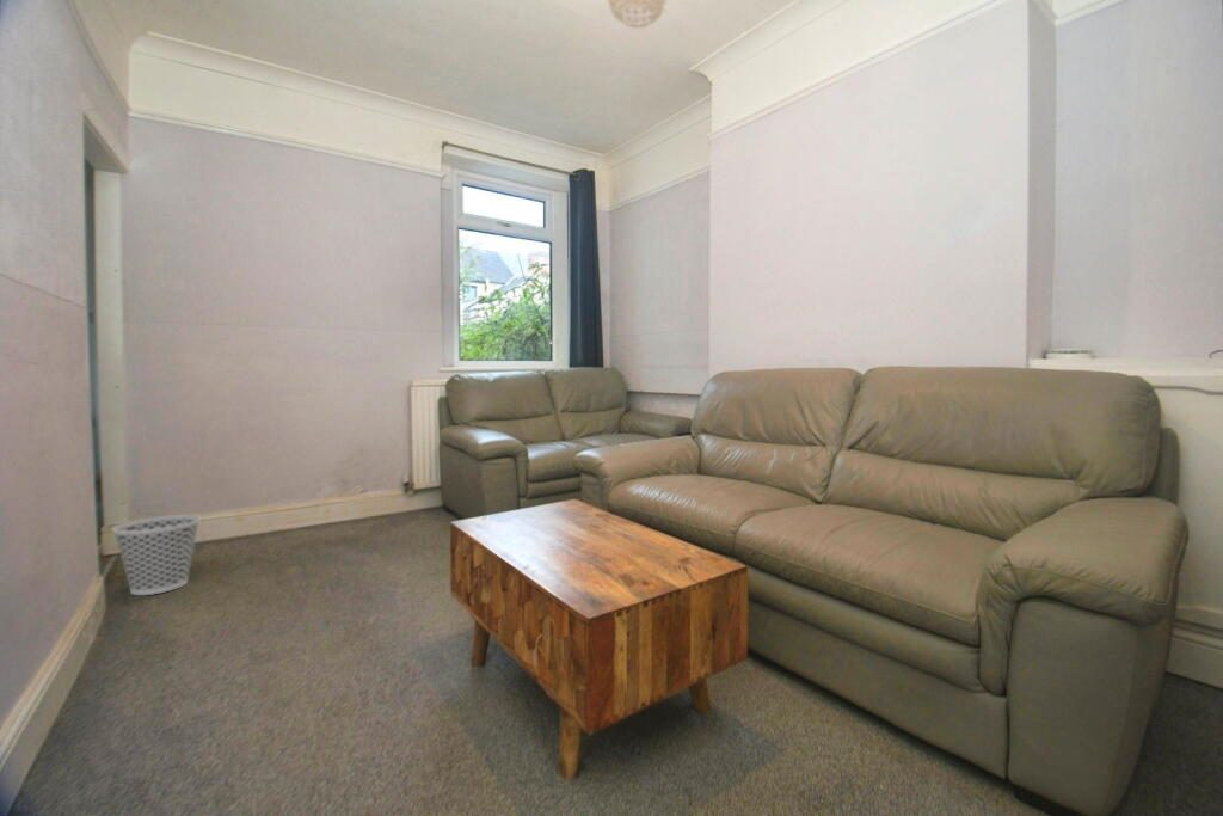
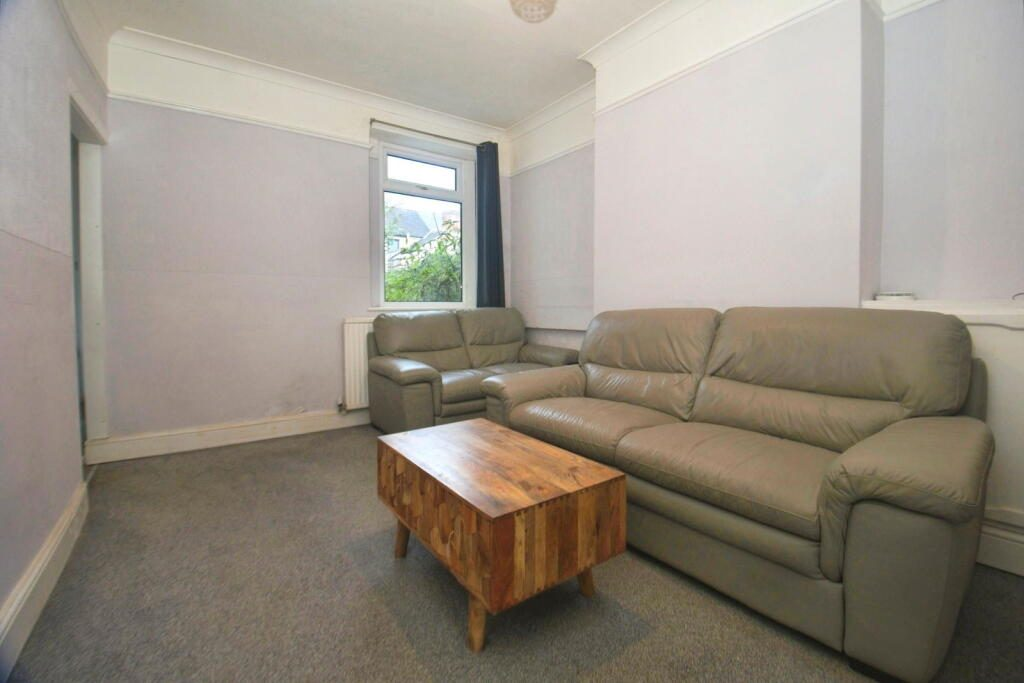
- wastebasket [111,514,202,596]
